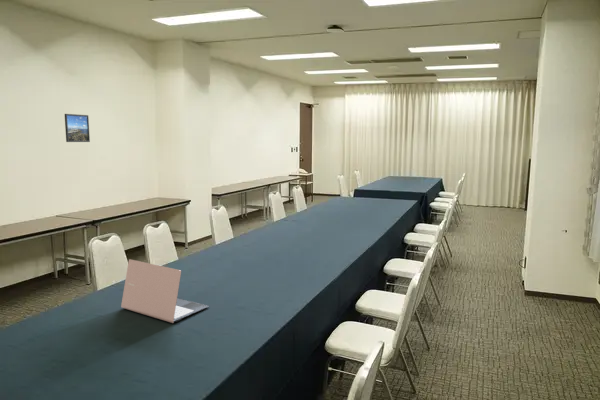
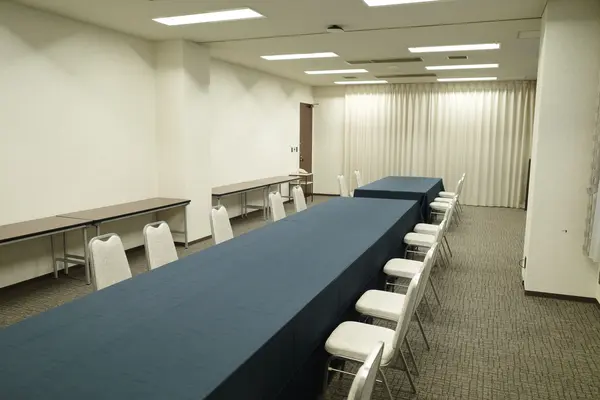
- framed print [64,113,91,143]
- laptop [120,258,210,324]
